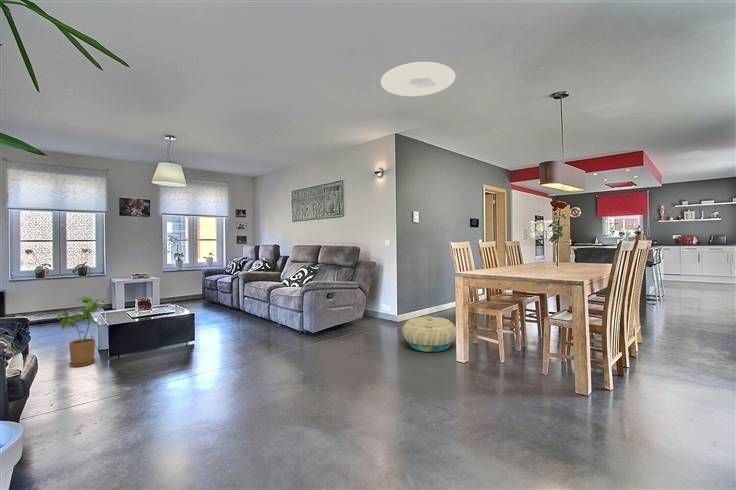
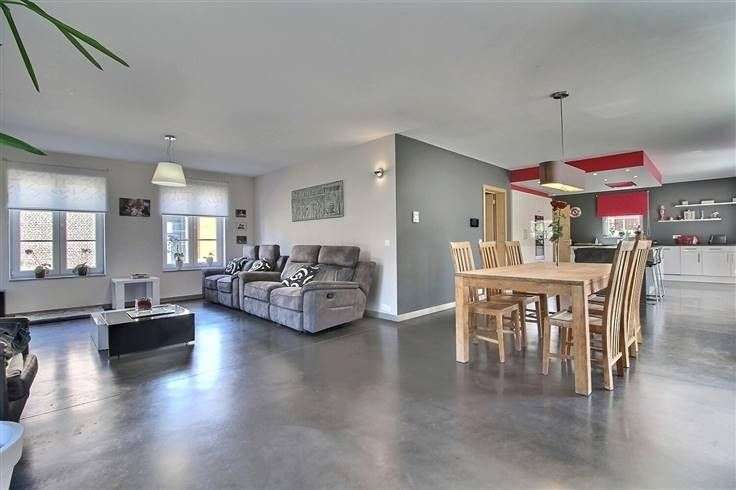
- basket [401,315,457,353]
- ceiling light [380,61,456,97]
- house plant [56,296,106,368]
